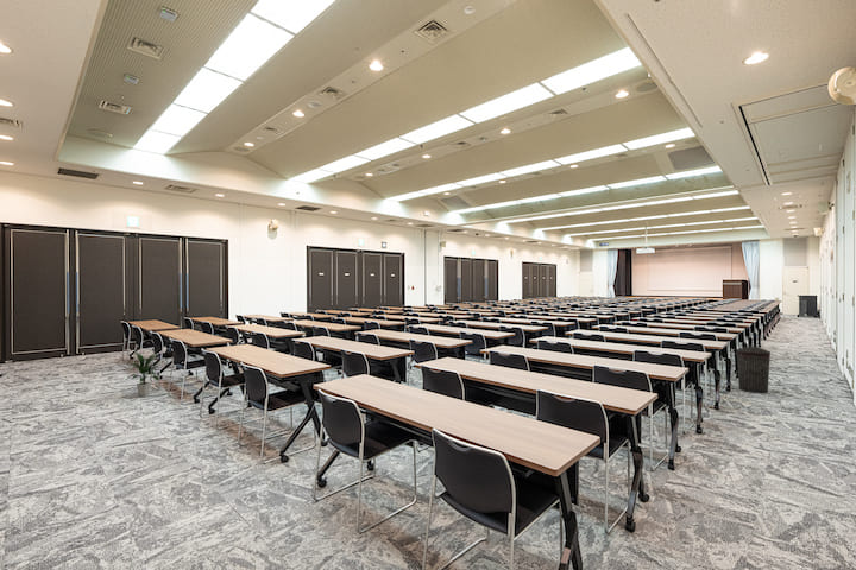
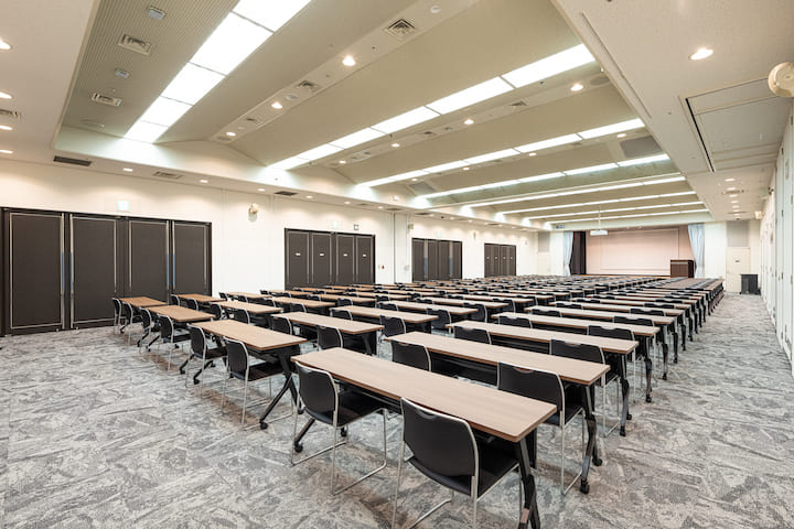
- indoor plant [124,352,159,397]
- trash can [736,343,772,394]
